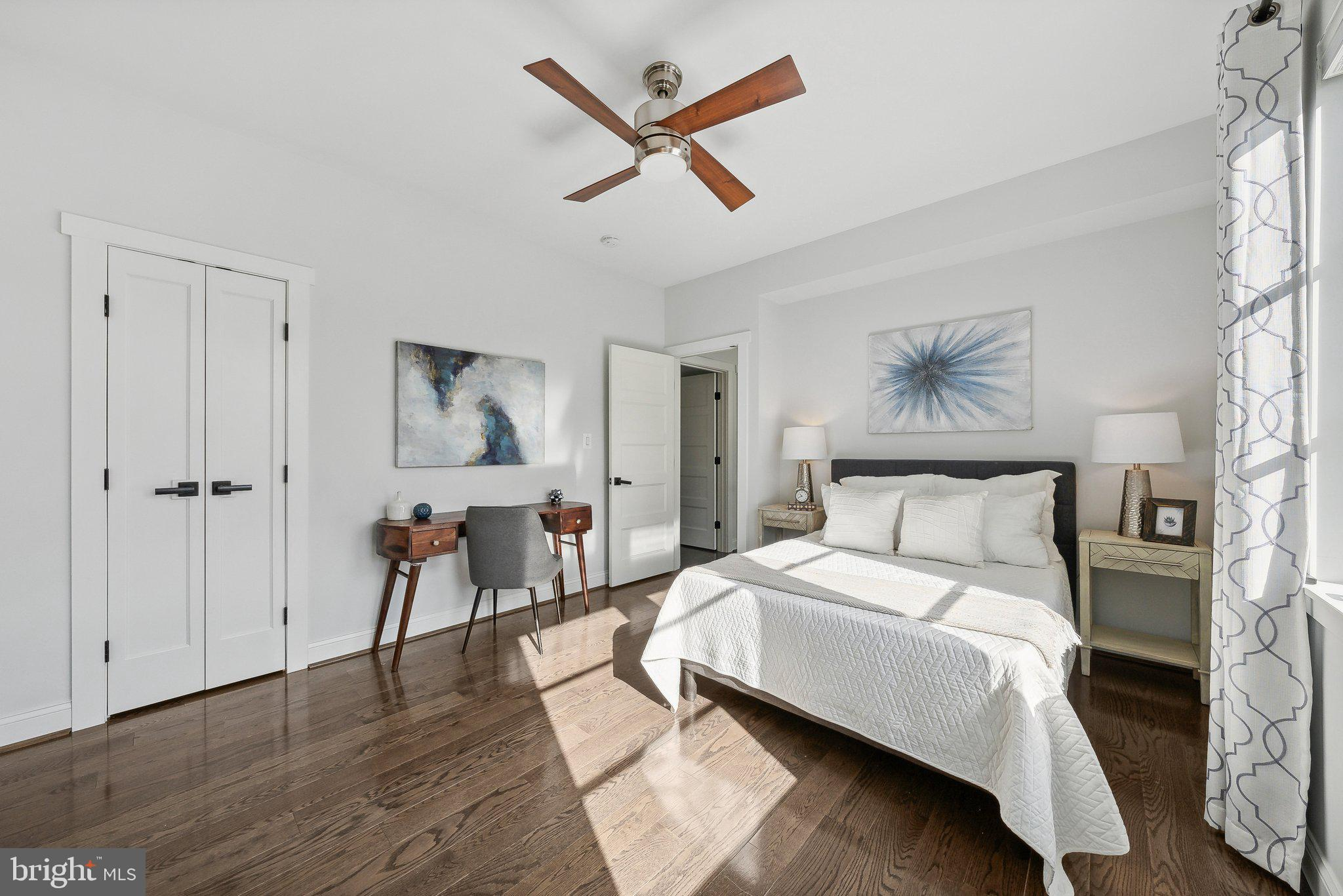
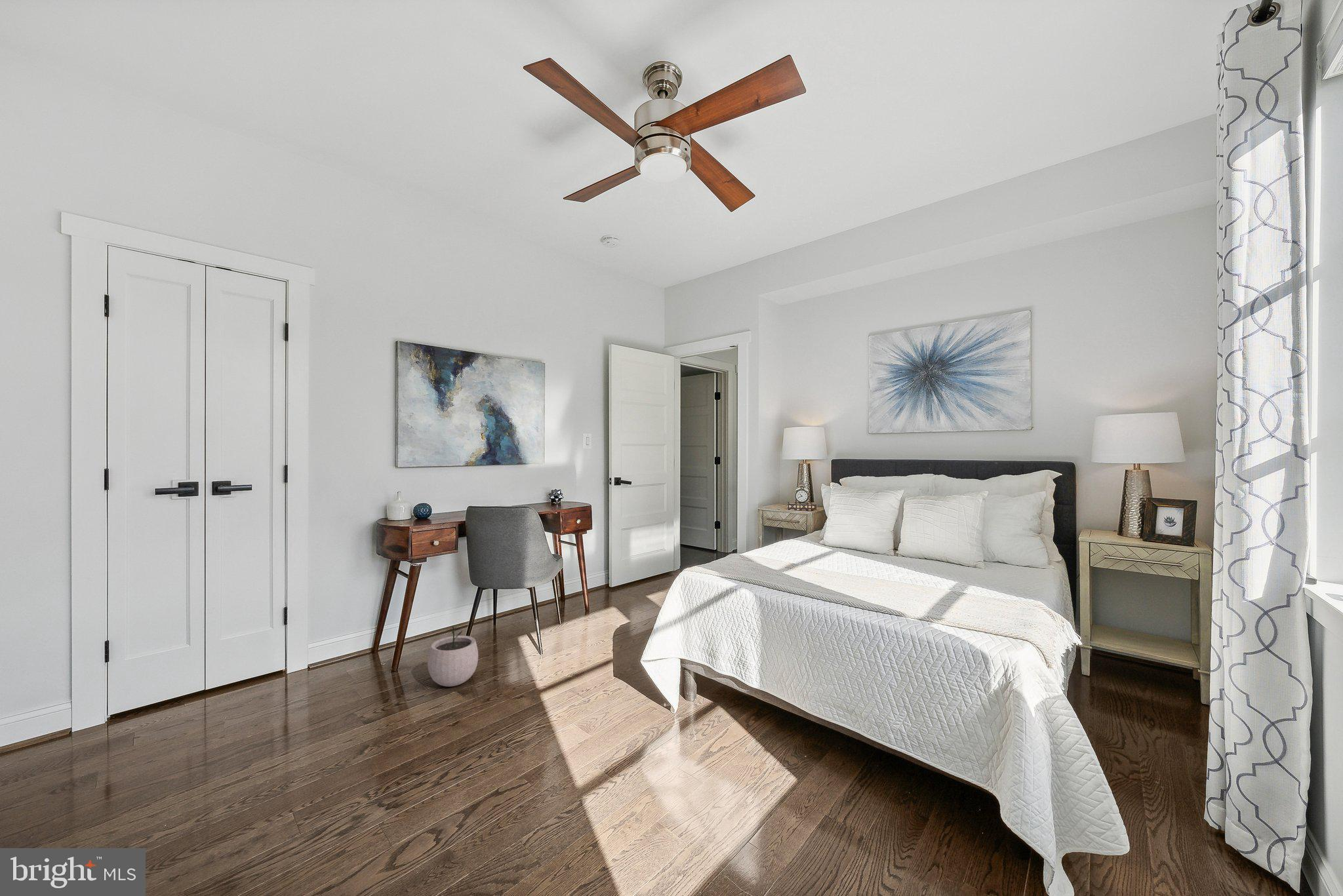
+ plant pot [427,626,479,687]
